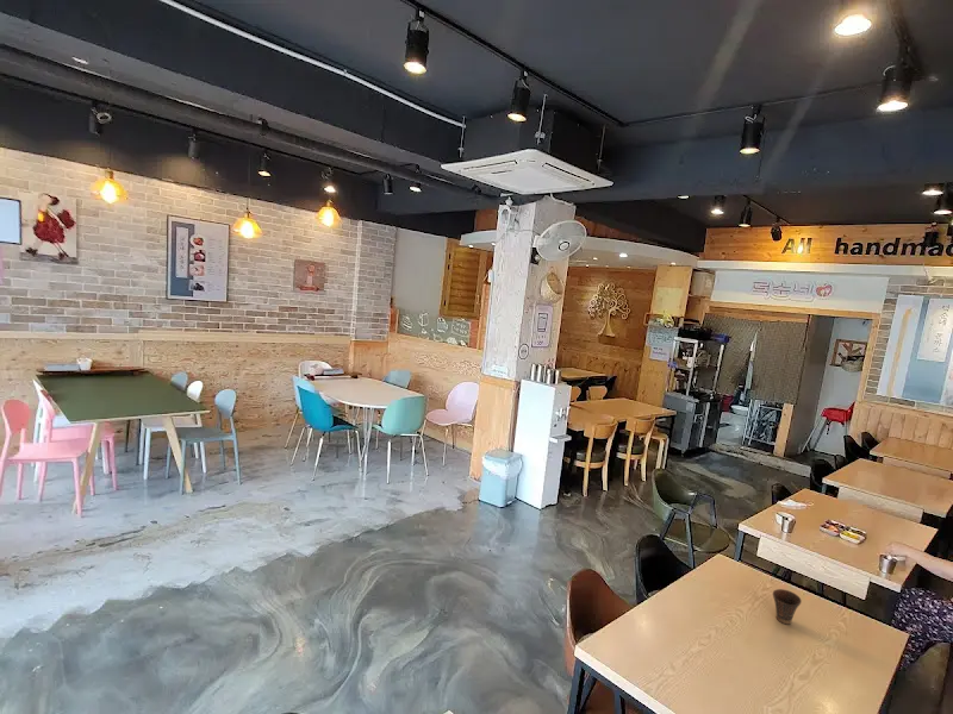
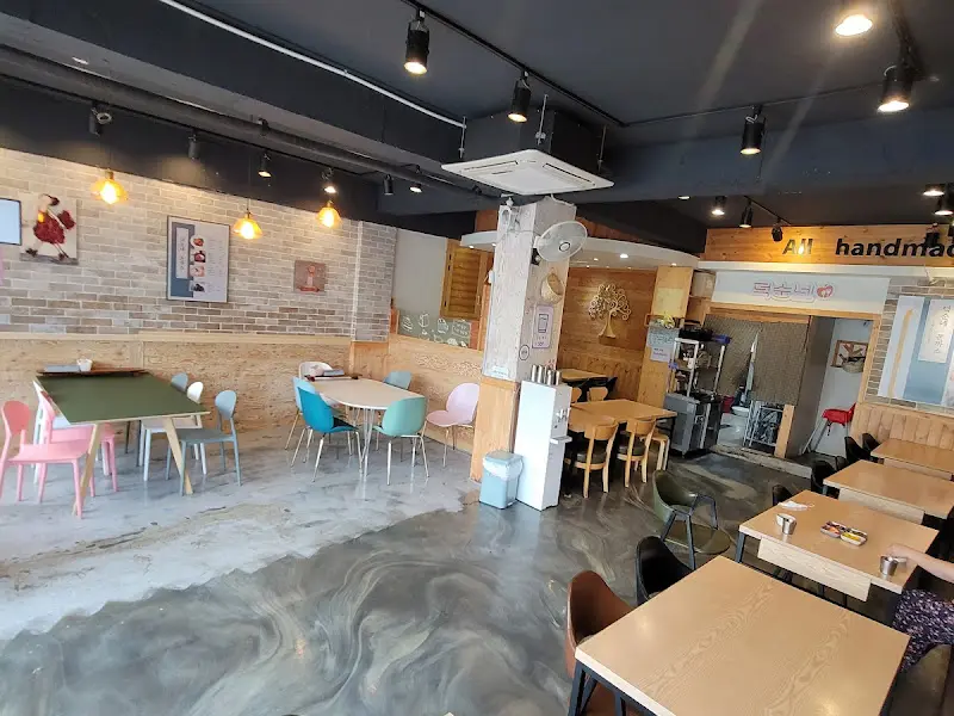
- cup [772,588,803,625]
